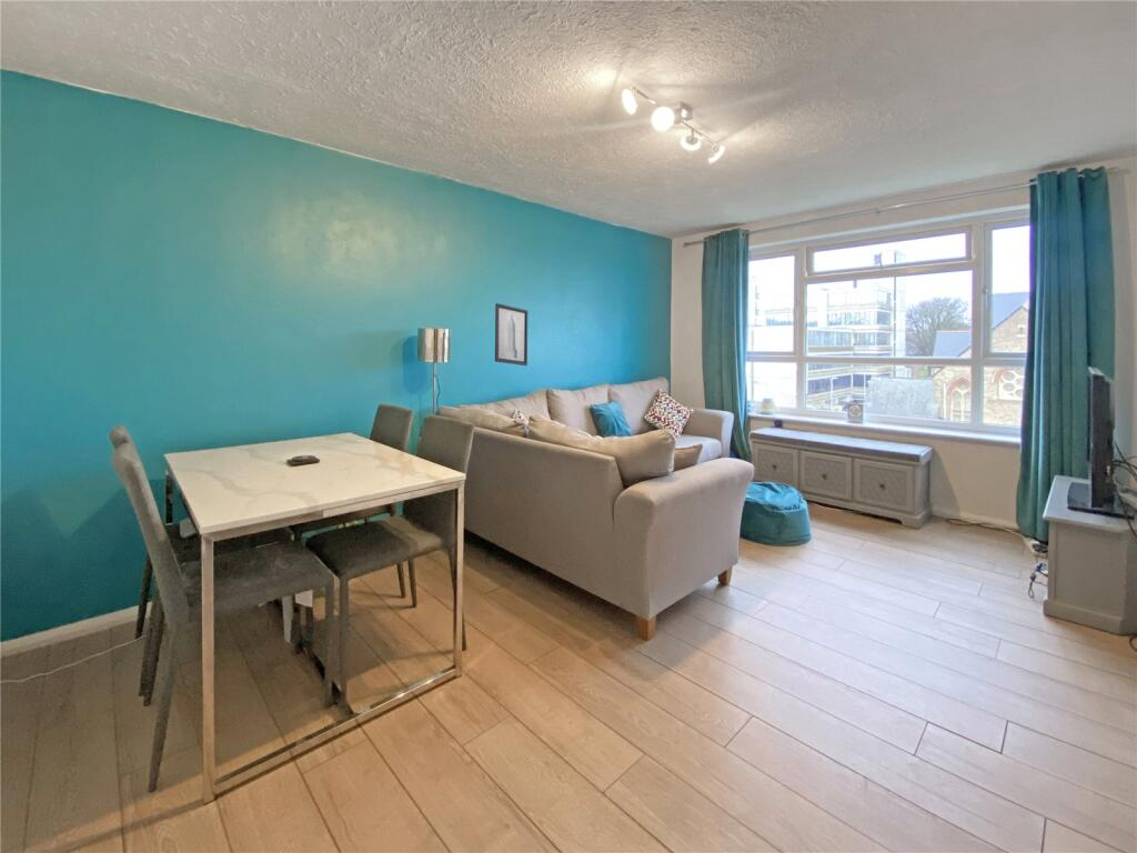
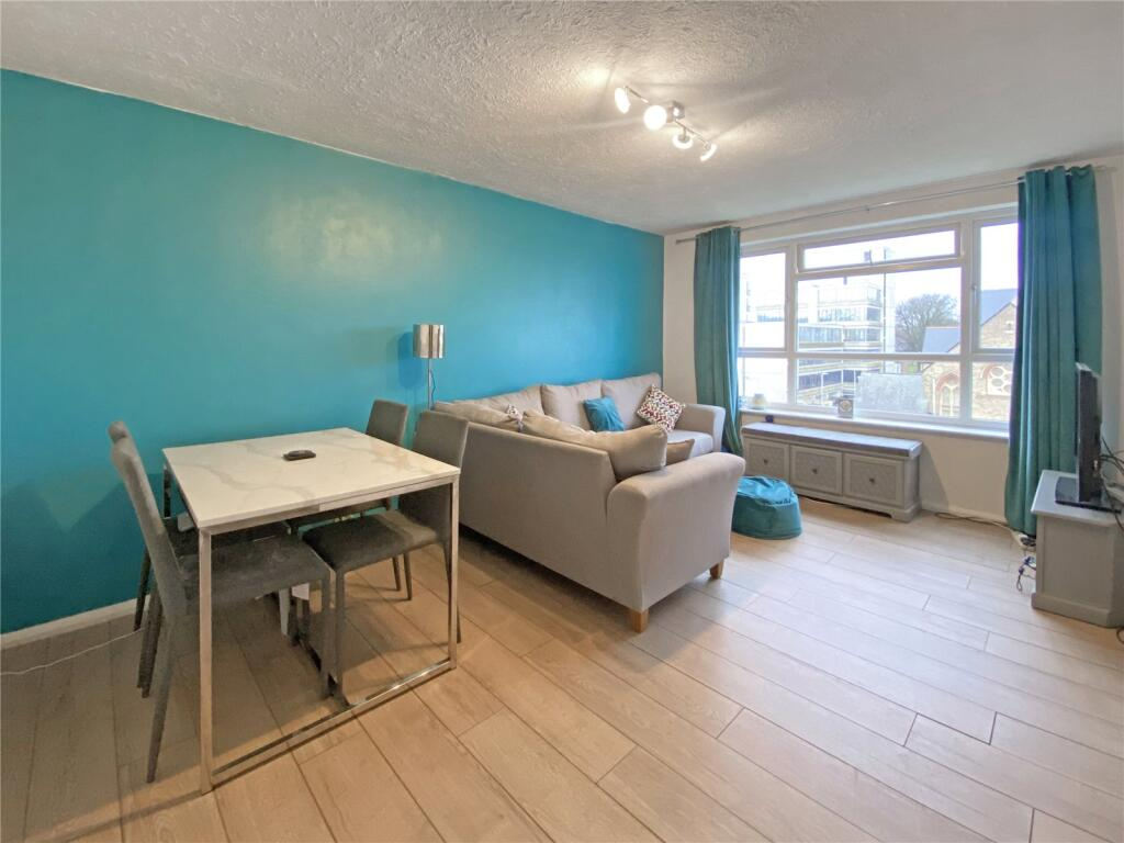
- wall art [494,302,529,367]
